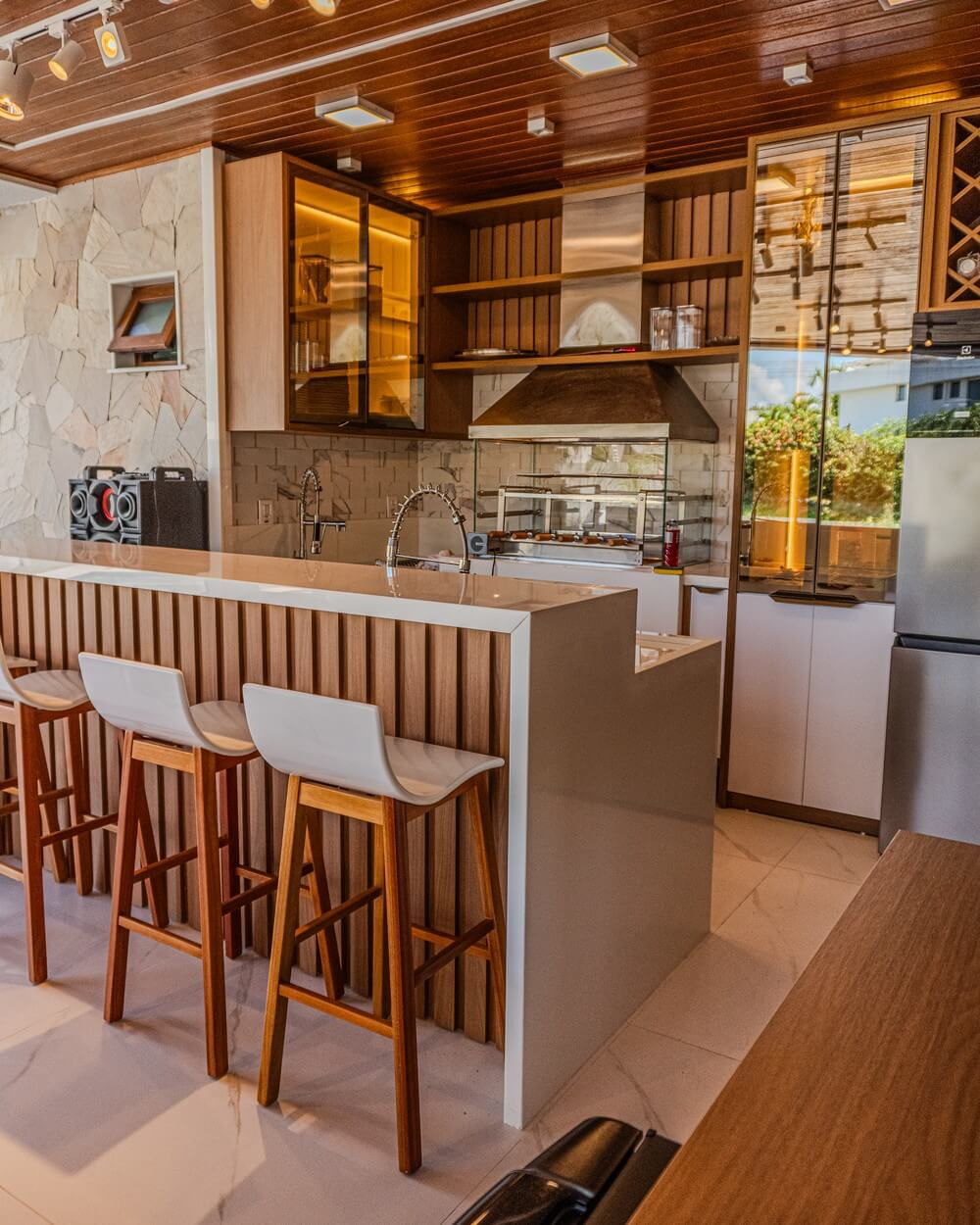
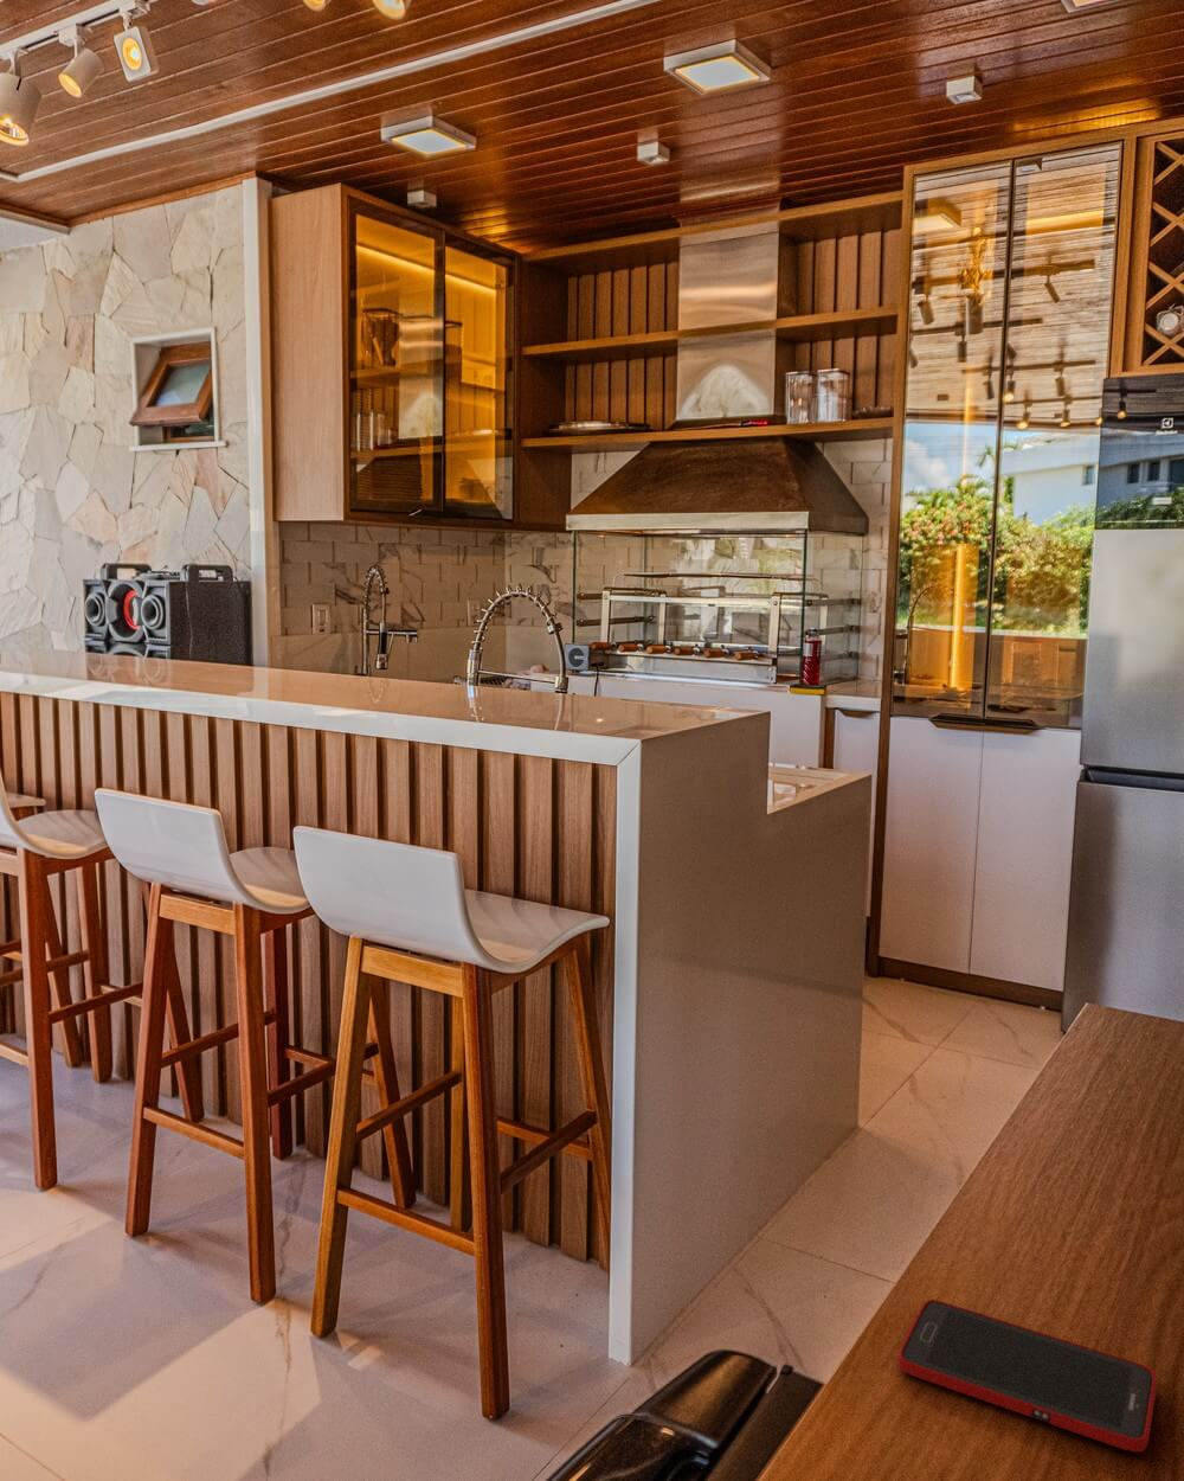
+ cell phone [896,1298,1157,1453]
